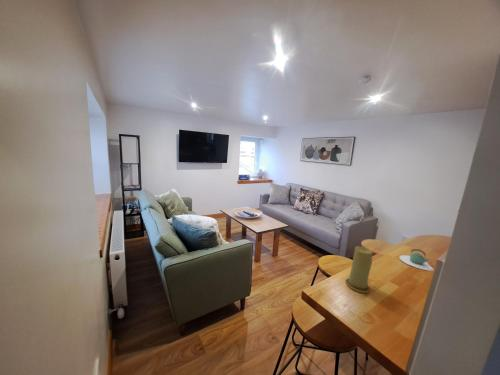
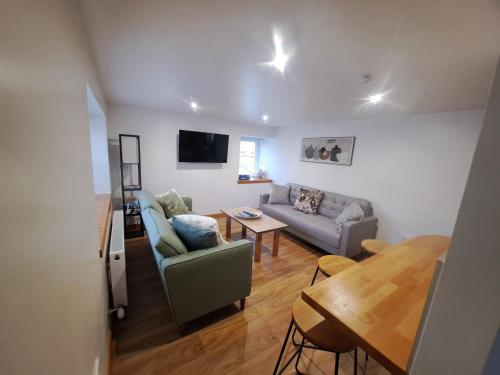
- candle [344,245,374,294]
- teapot [398,248,434,272]
